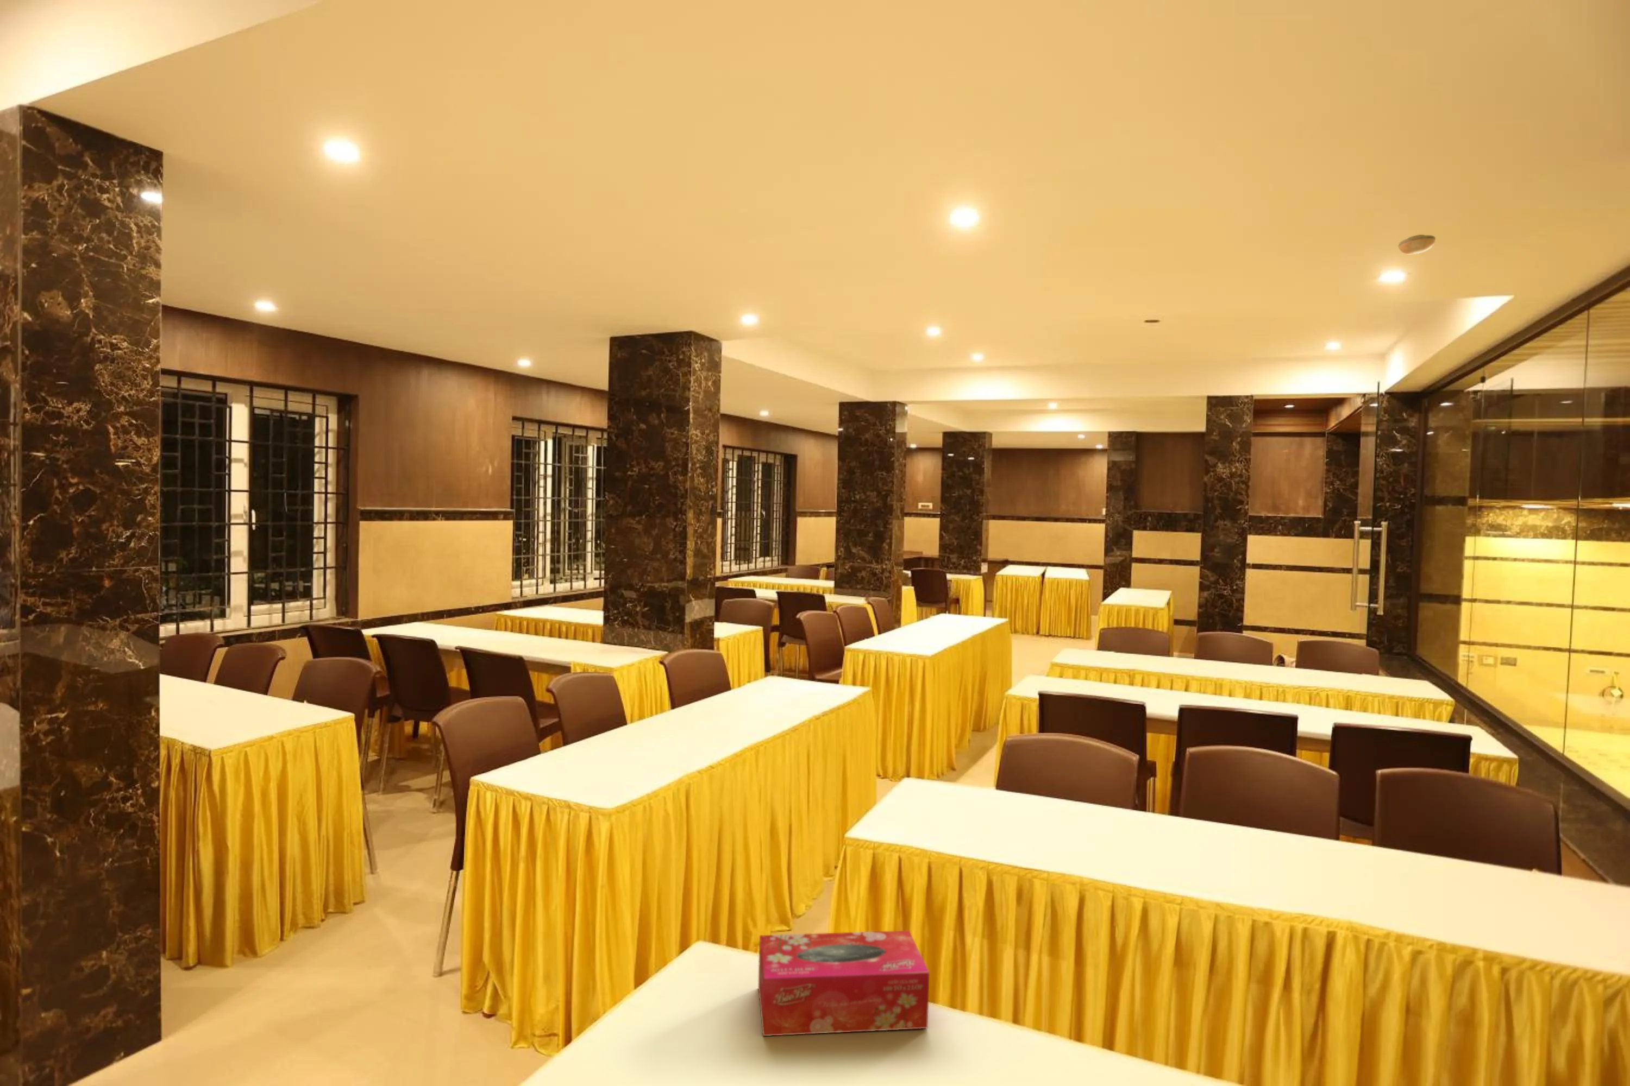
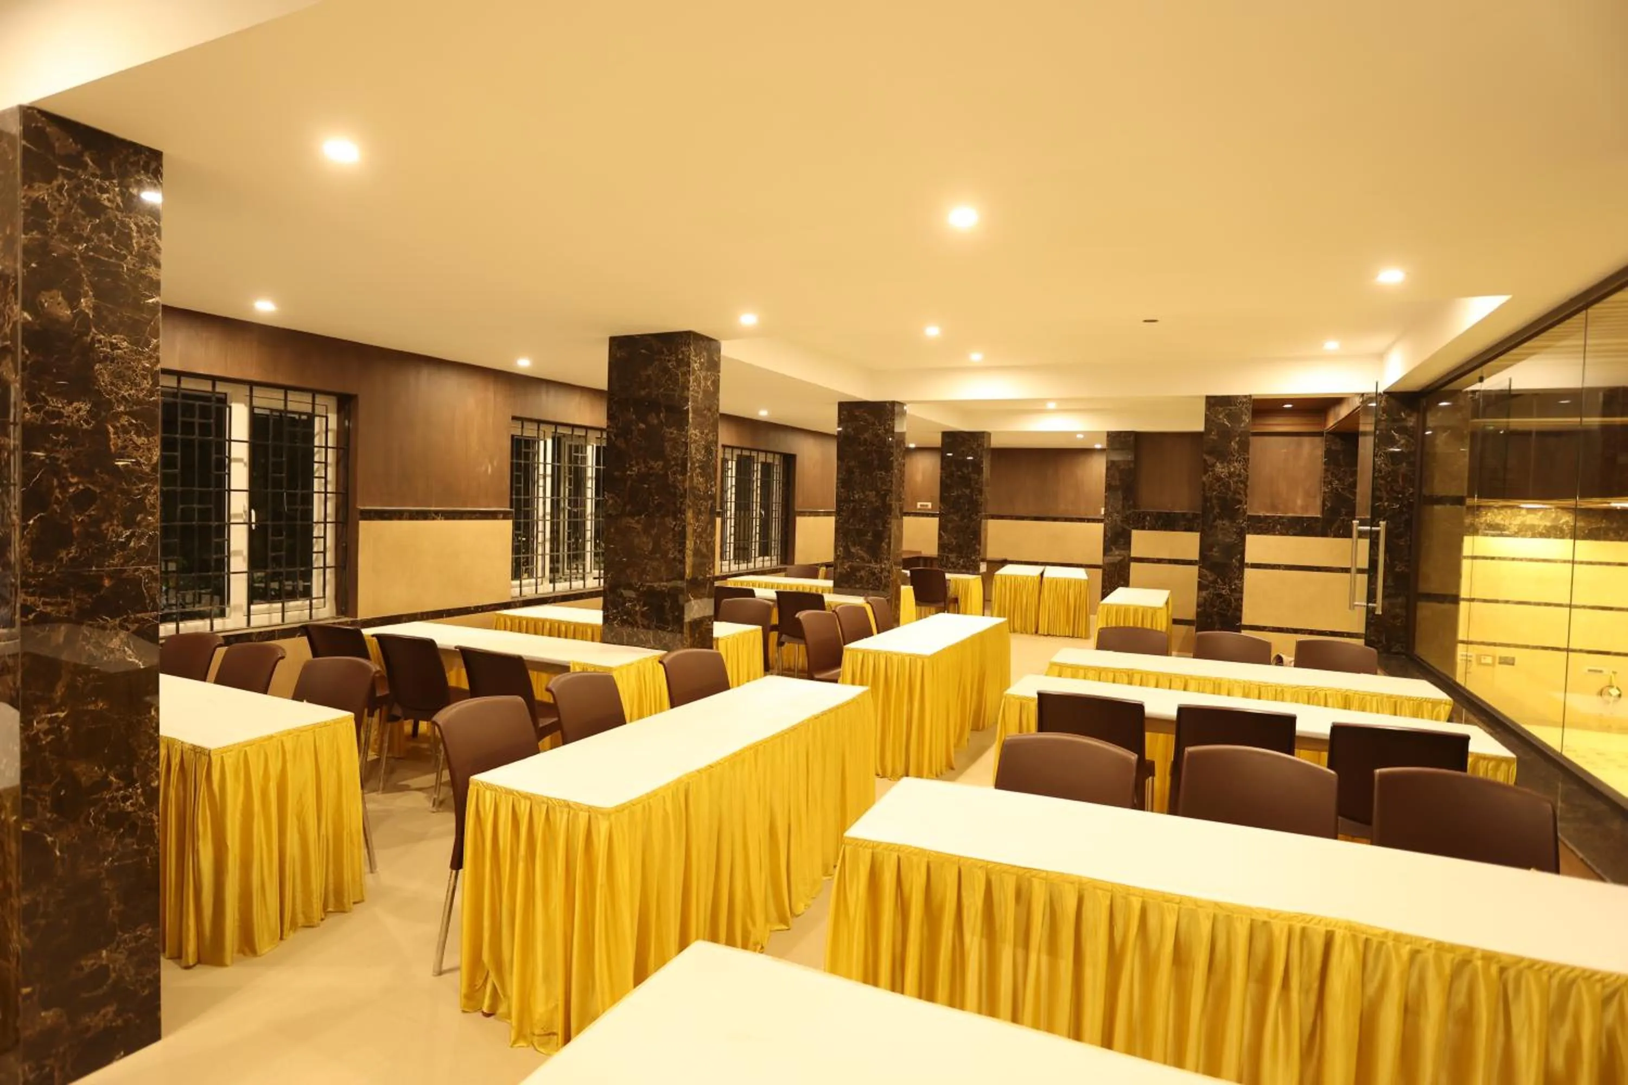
- smoke detector [1398,234,1436,255]
- tissue box [758,930,930,1036]
